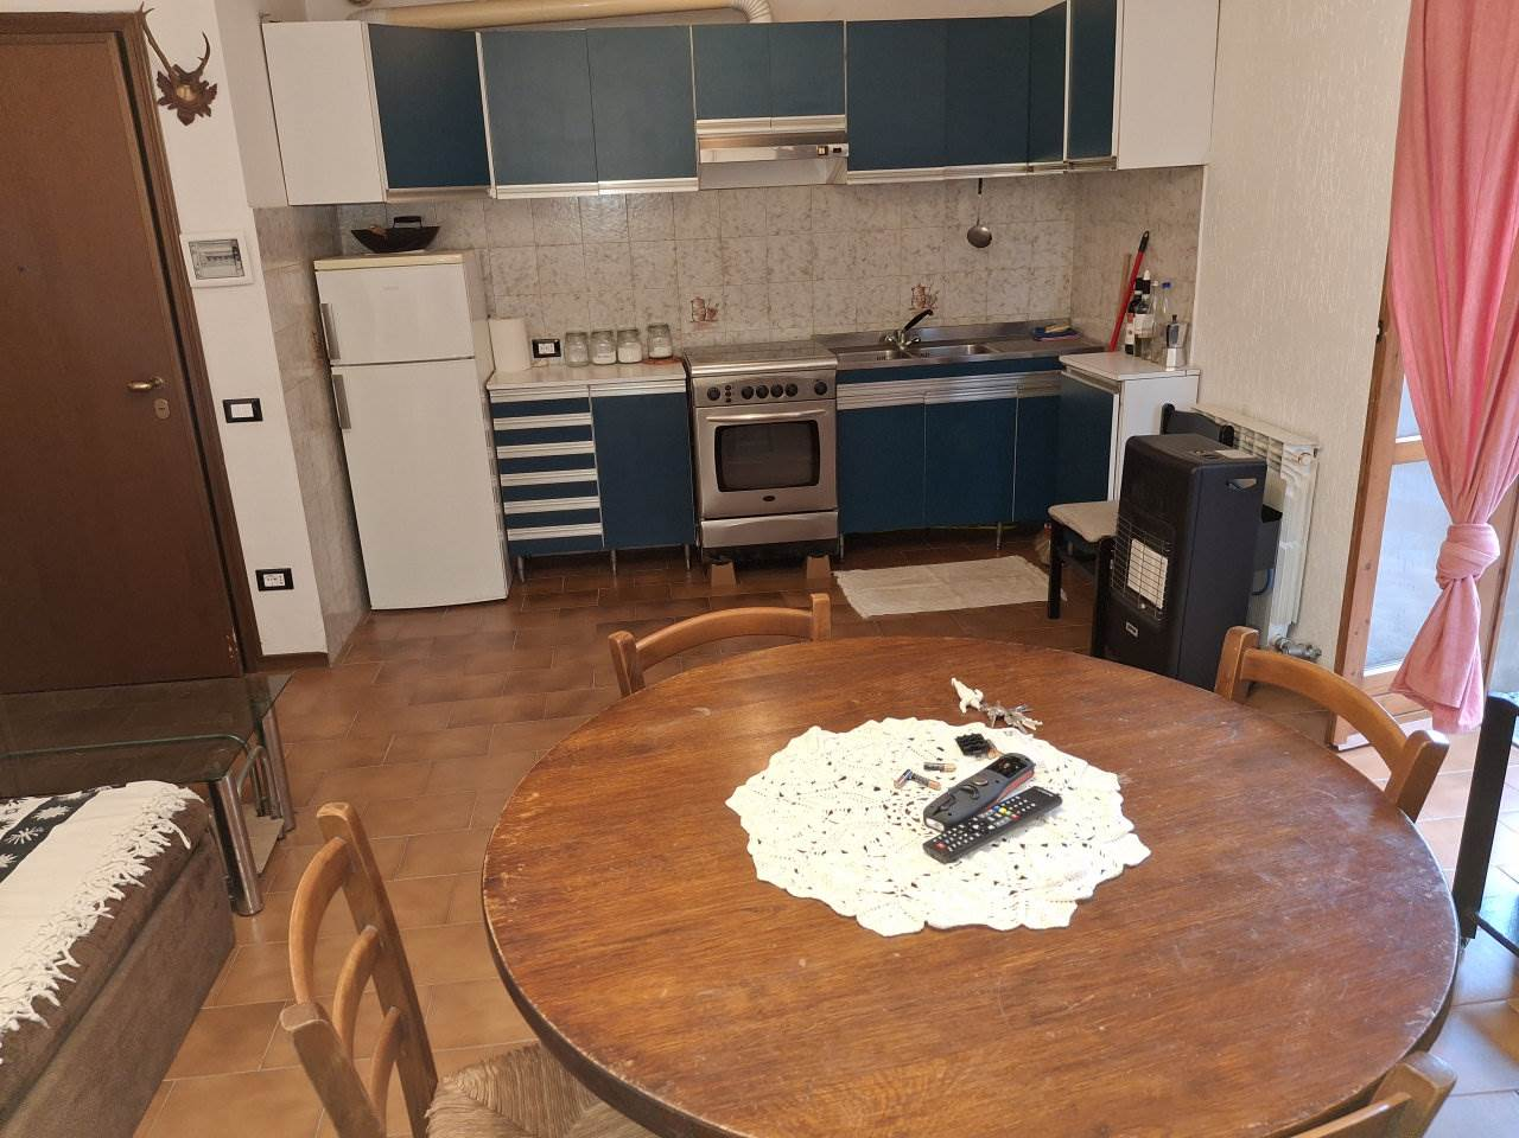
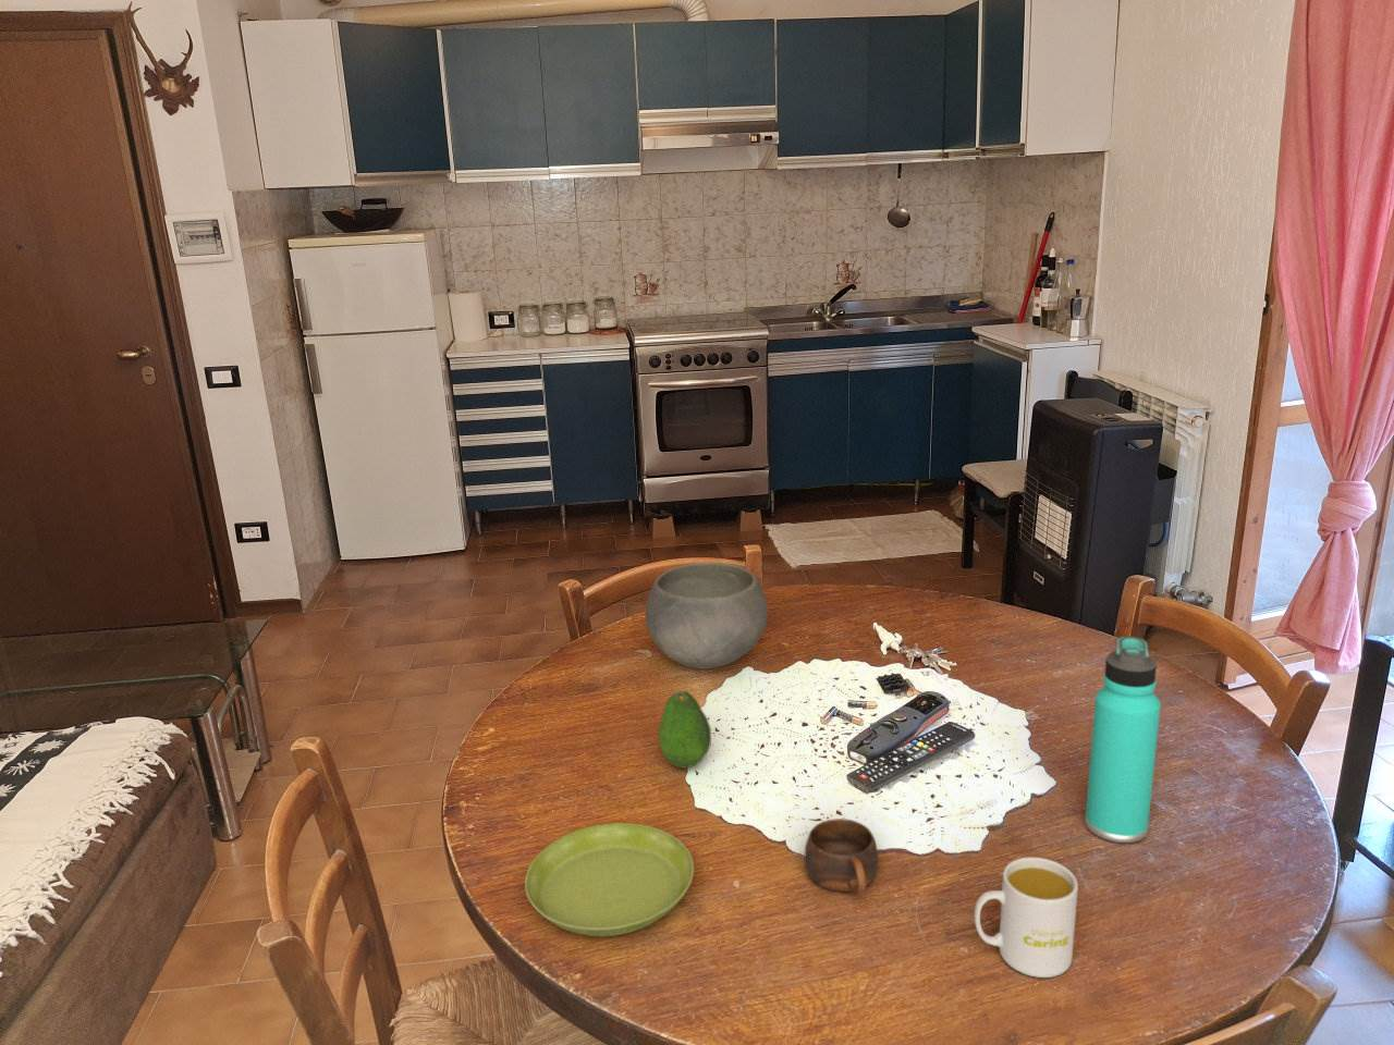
+ saucer [524,822,695,937]
+ mug [973,856,1079,979]
+ fruit [657,690,712,768]
+ thermos bottle [1083,636,1162,844]
+ bowl [644,562,768,671]
+ cup [803,818,880,897]
